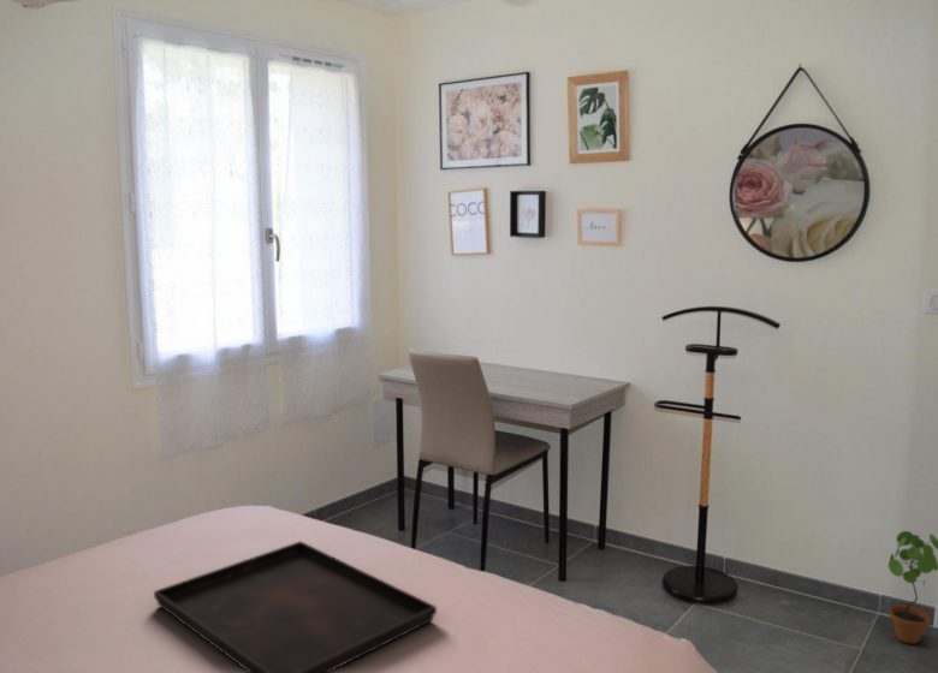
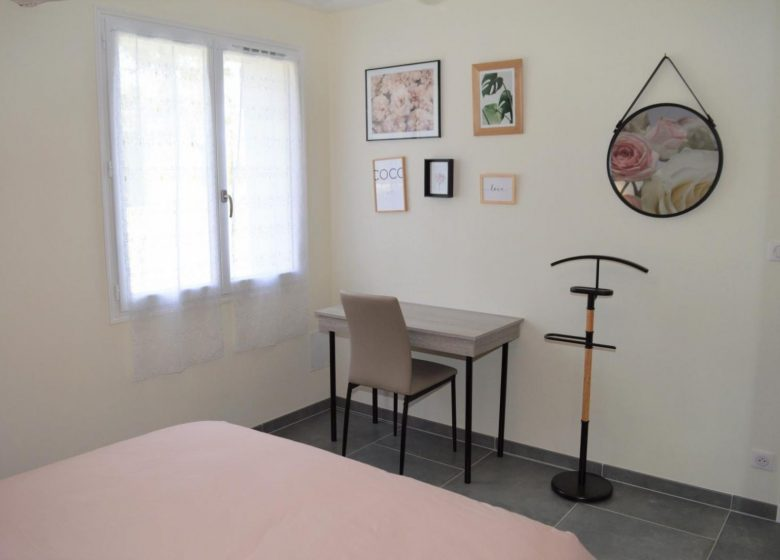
- potted plant [887,530,938,645]
- serving tray [153,540,438,673]
